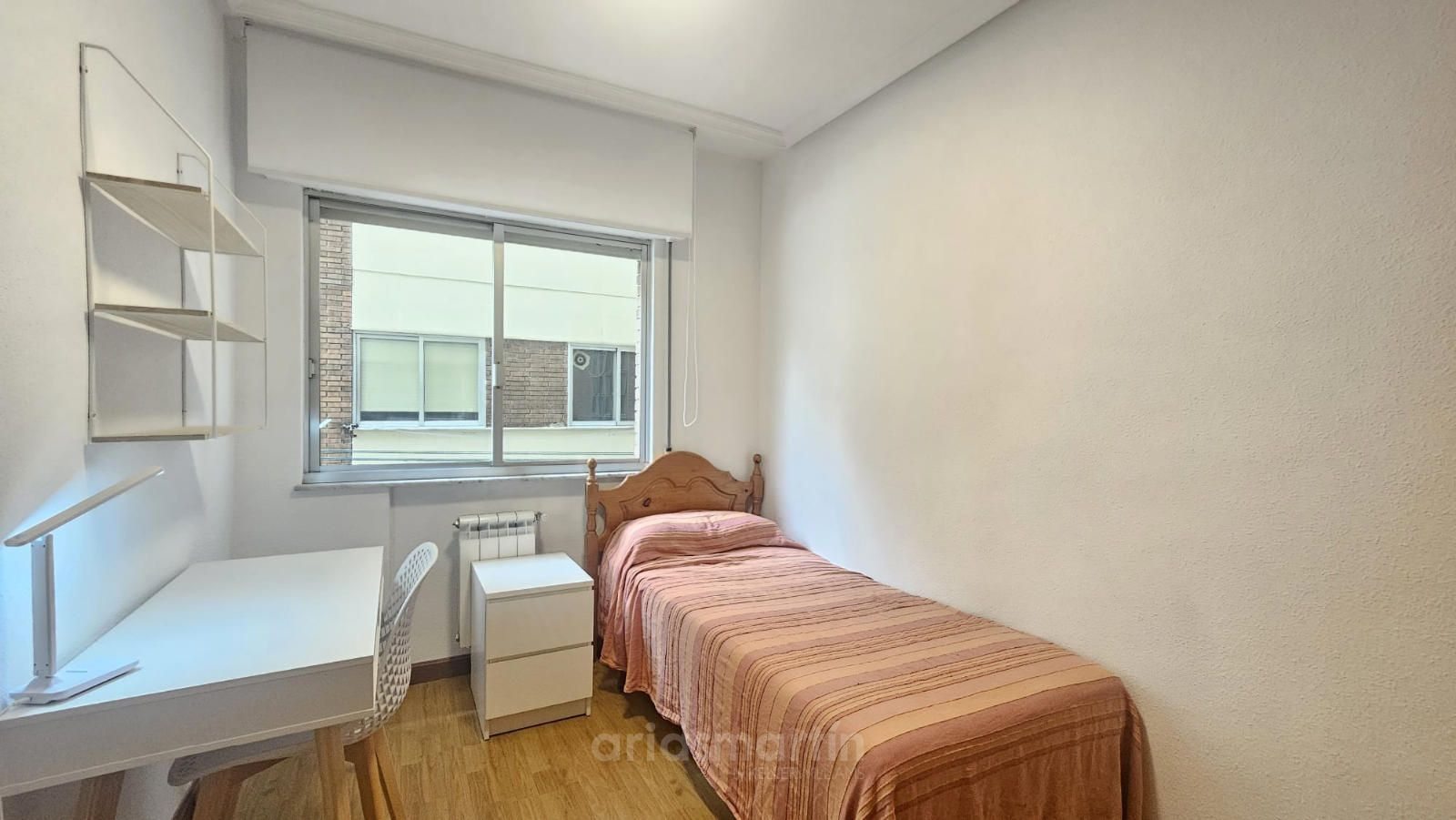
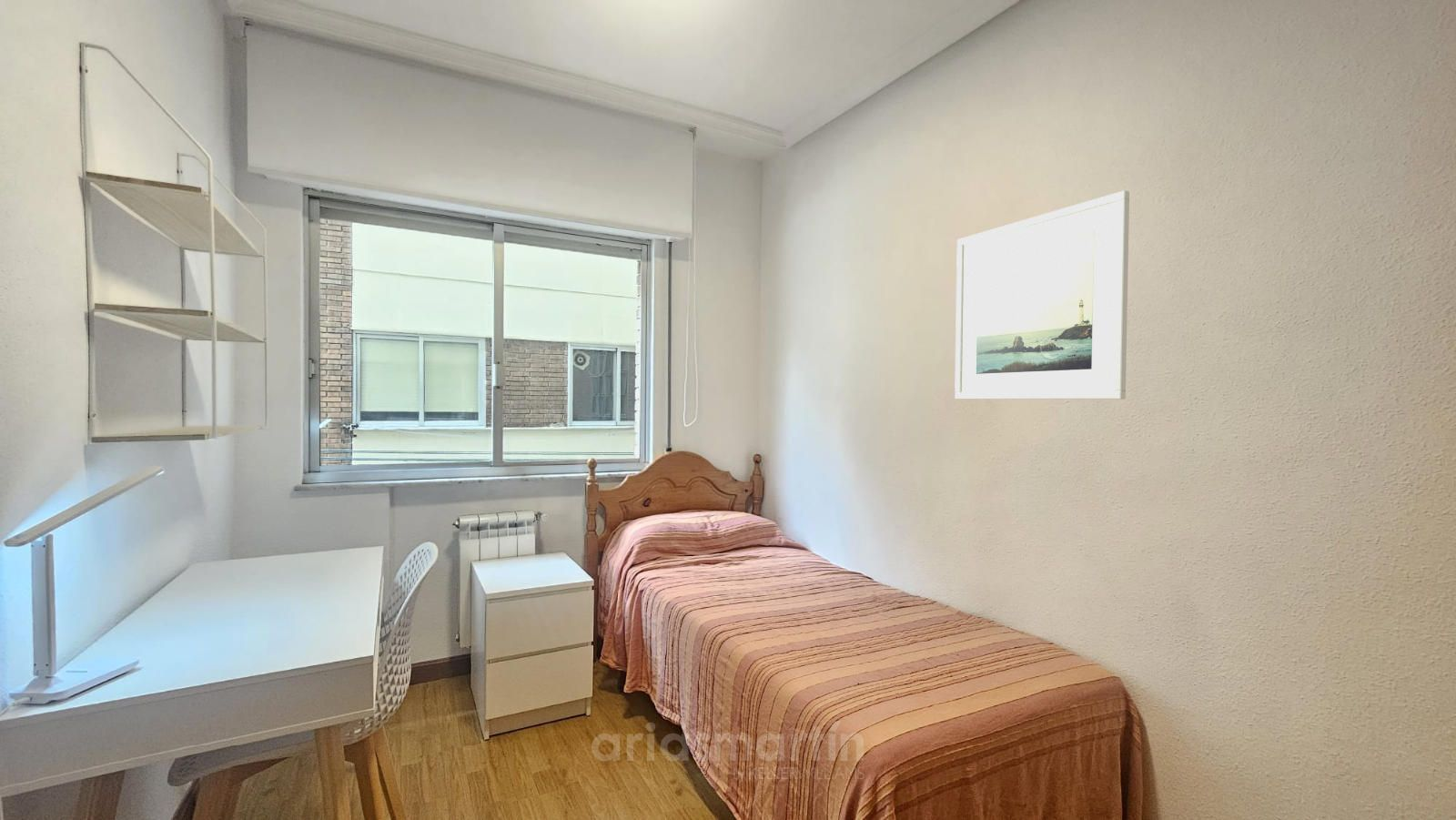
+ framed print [954,189,1130,400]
